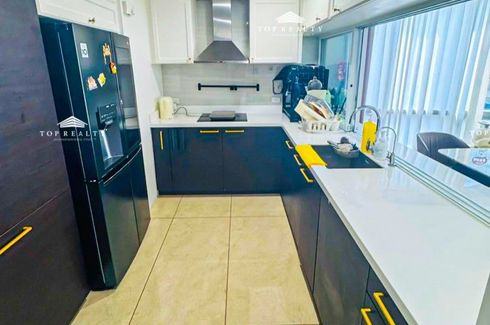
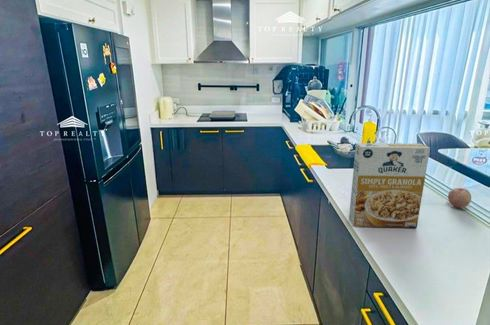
+ fruit [447,187,472,208]
+ cereal box [348,142,431,229]
